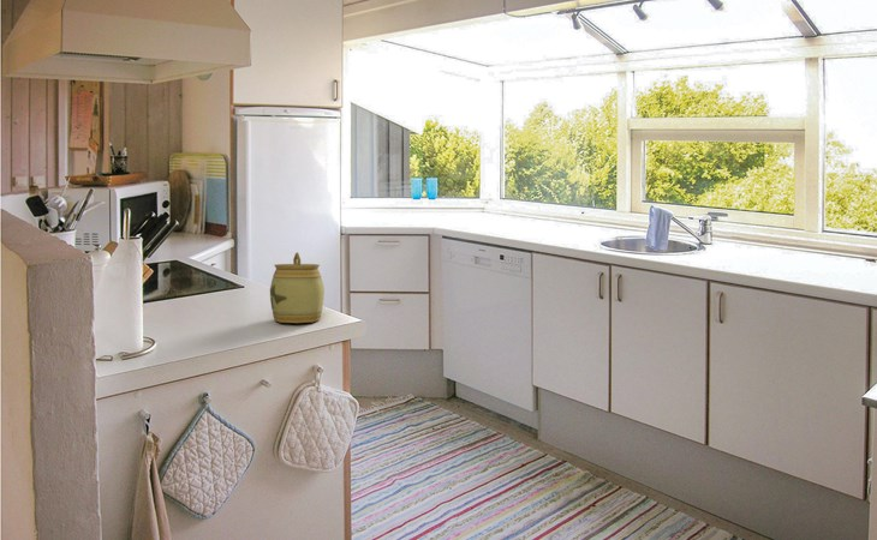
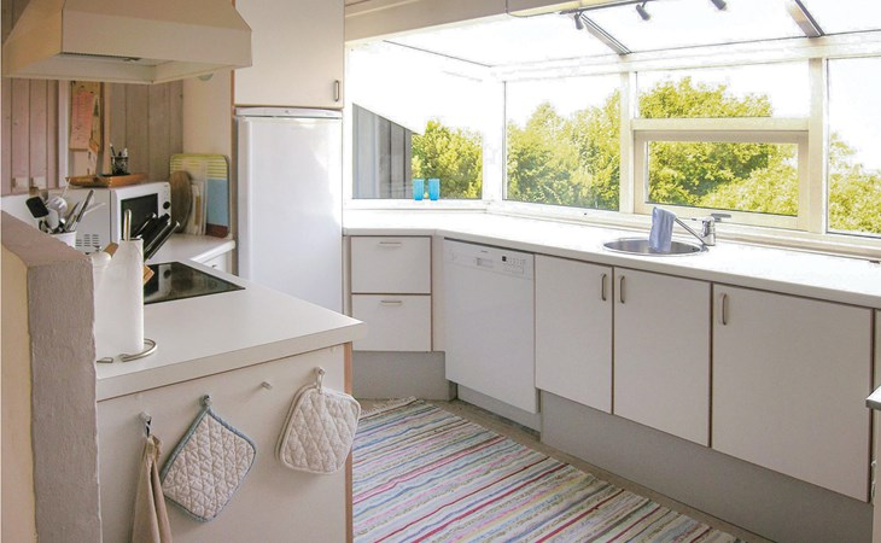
- jar [269,251,326,324]
